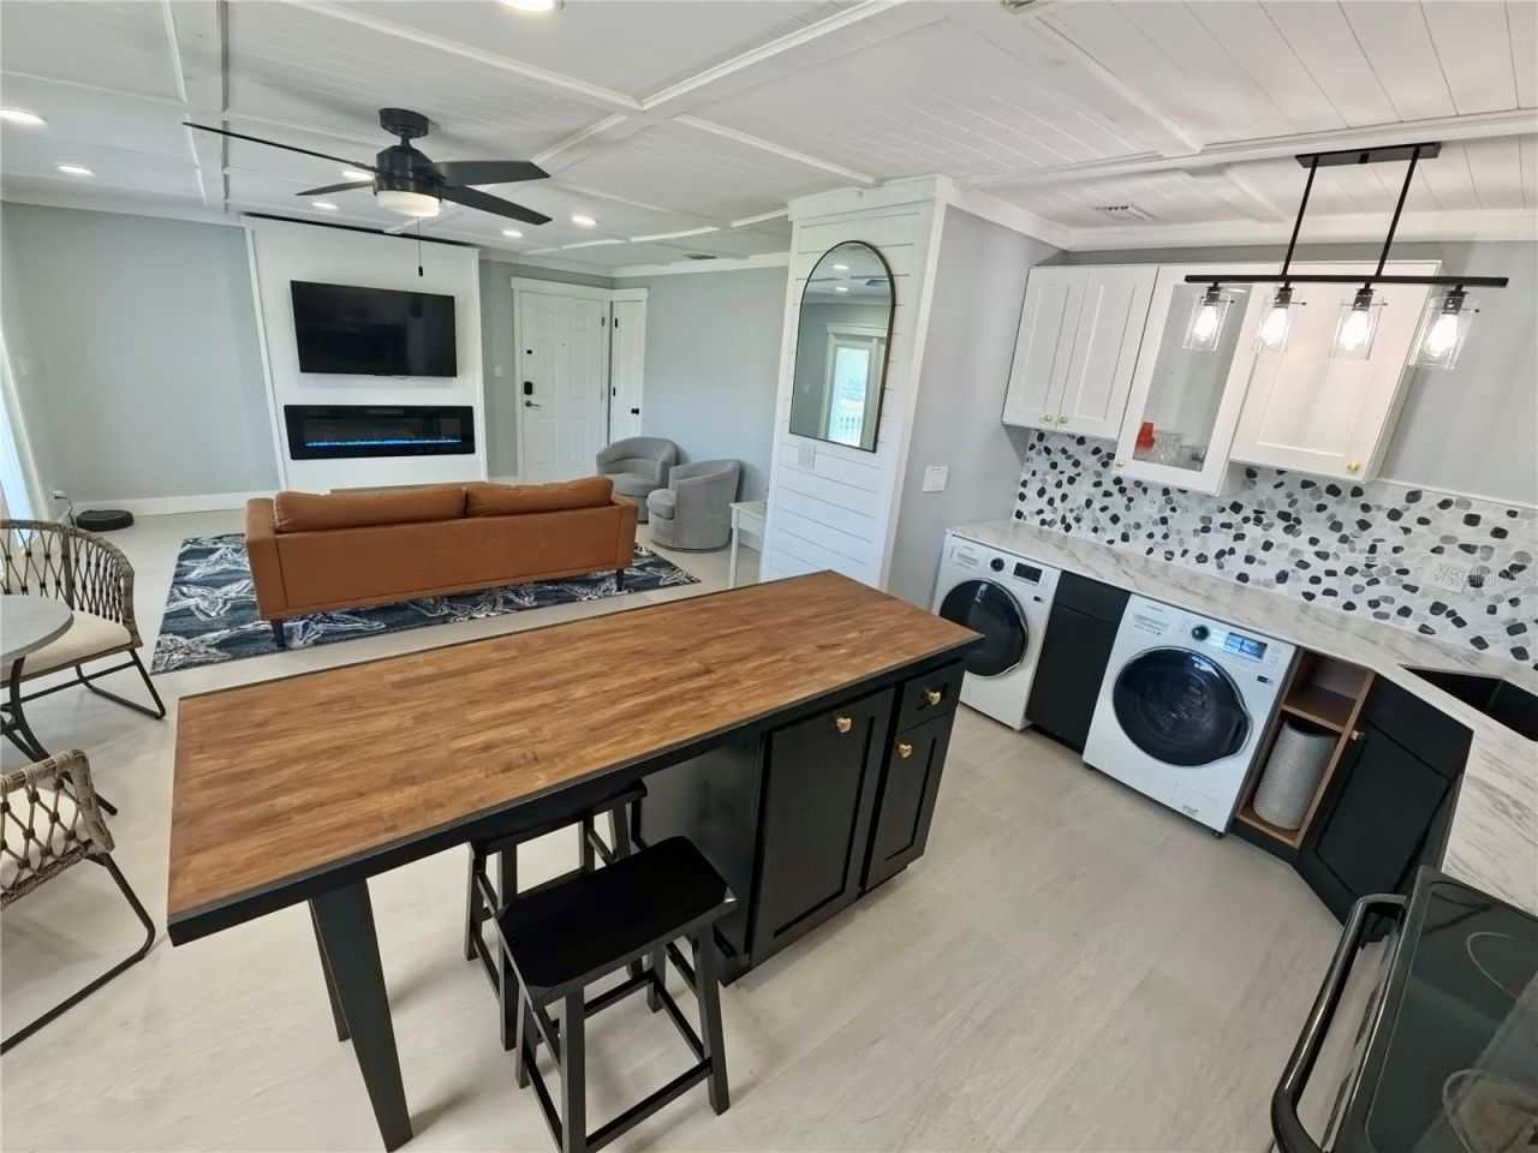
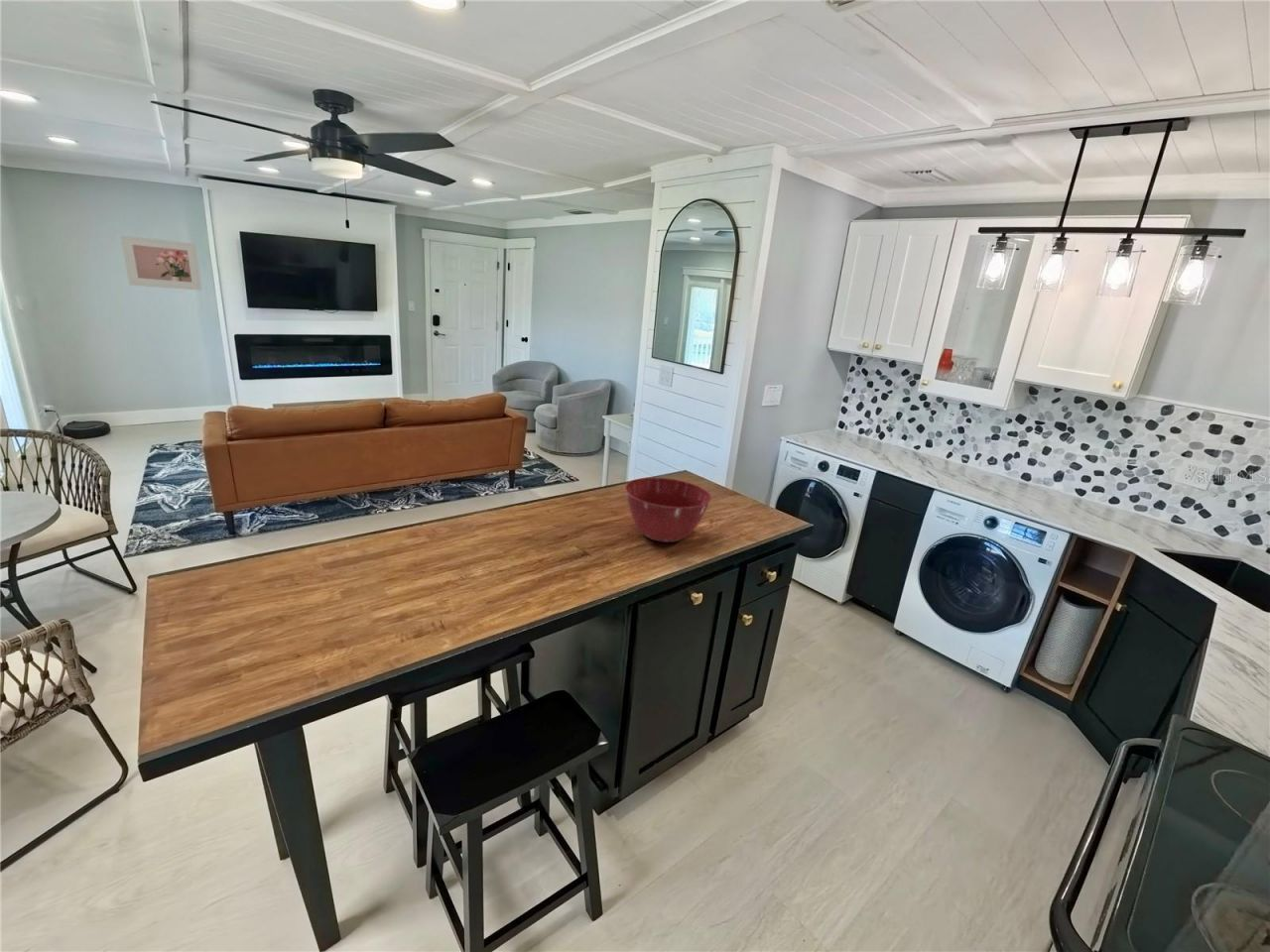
+ mixing bowl [624,477,712,543]
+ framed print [120,234,202,292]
